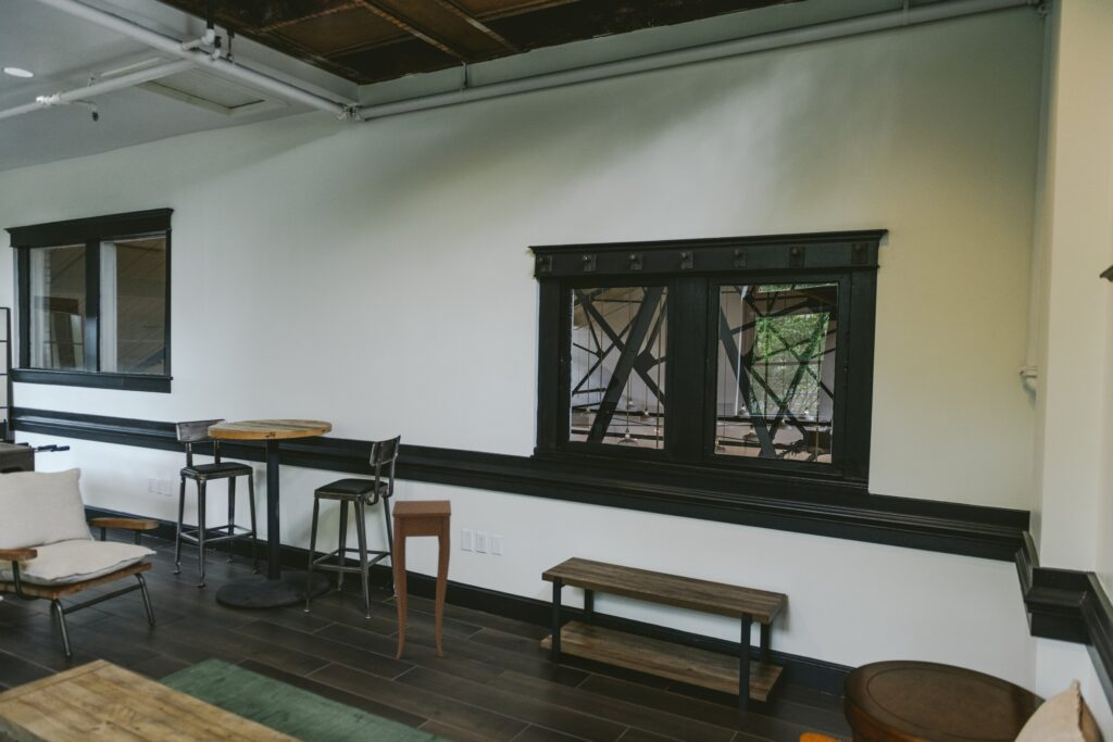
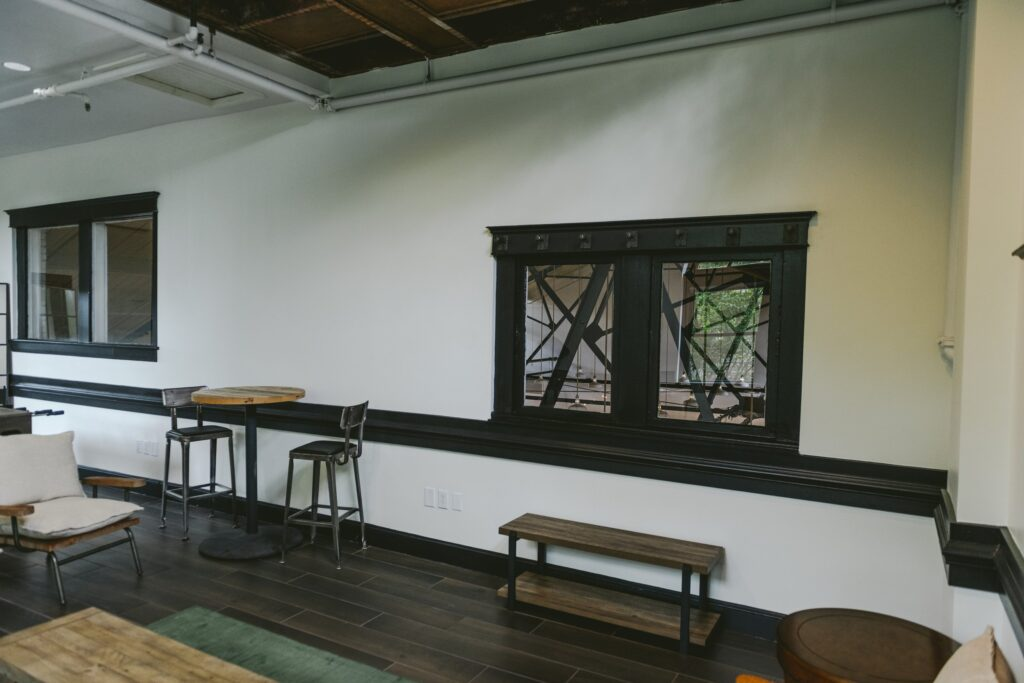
- side table [391,499,452,661]
